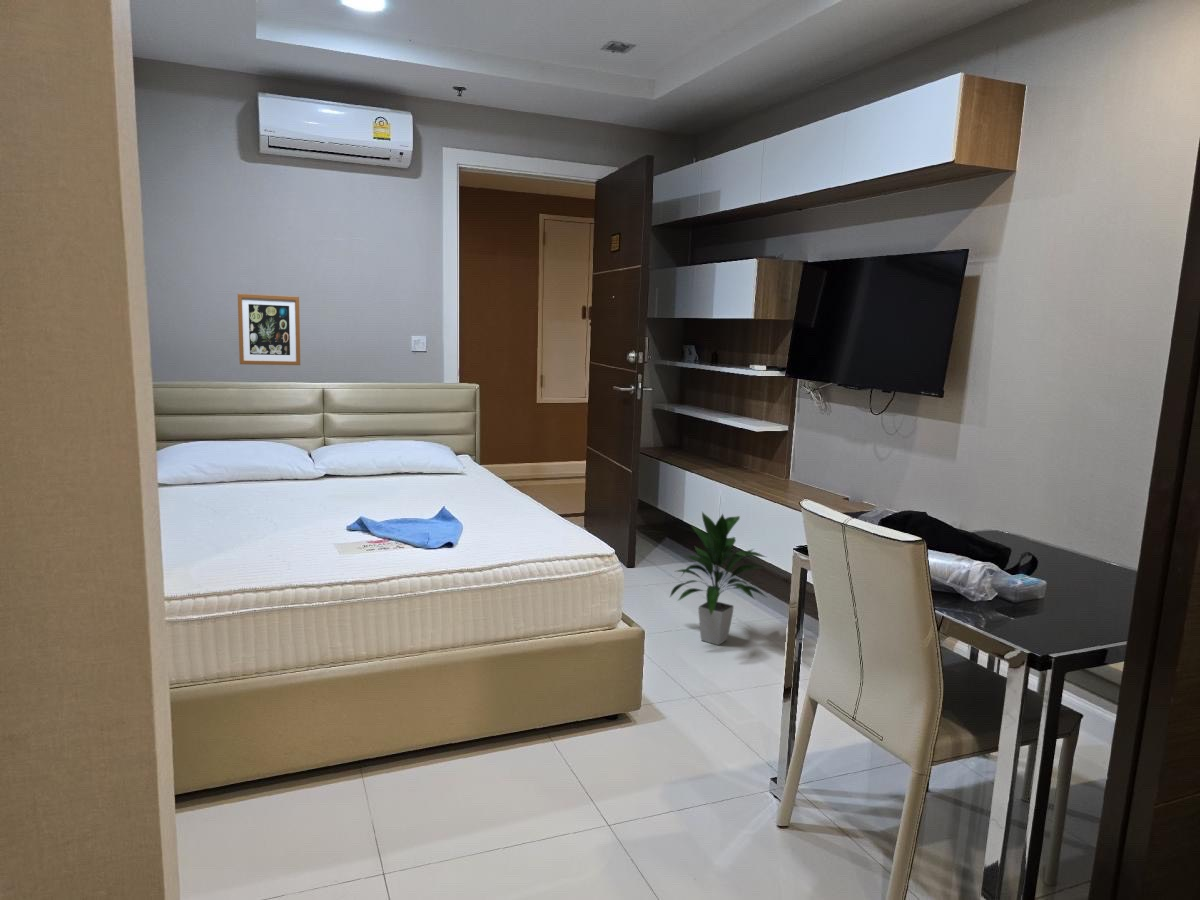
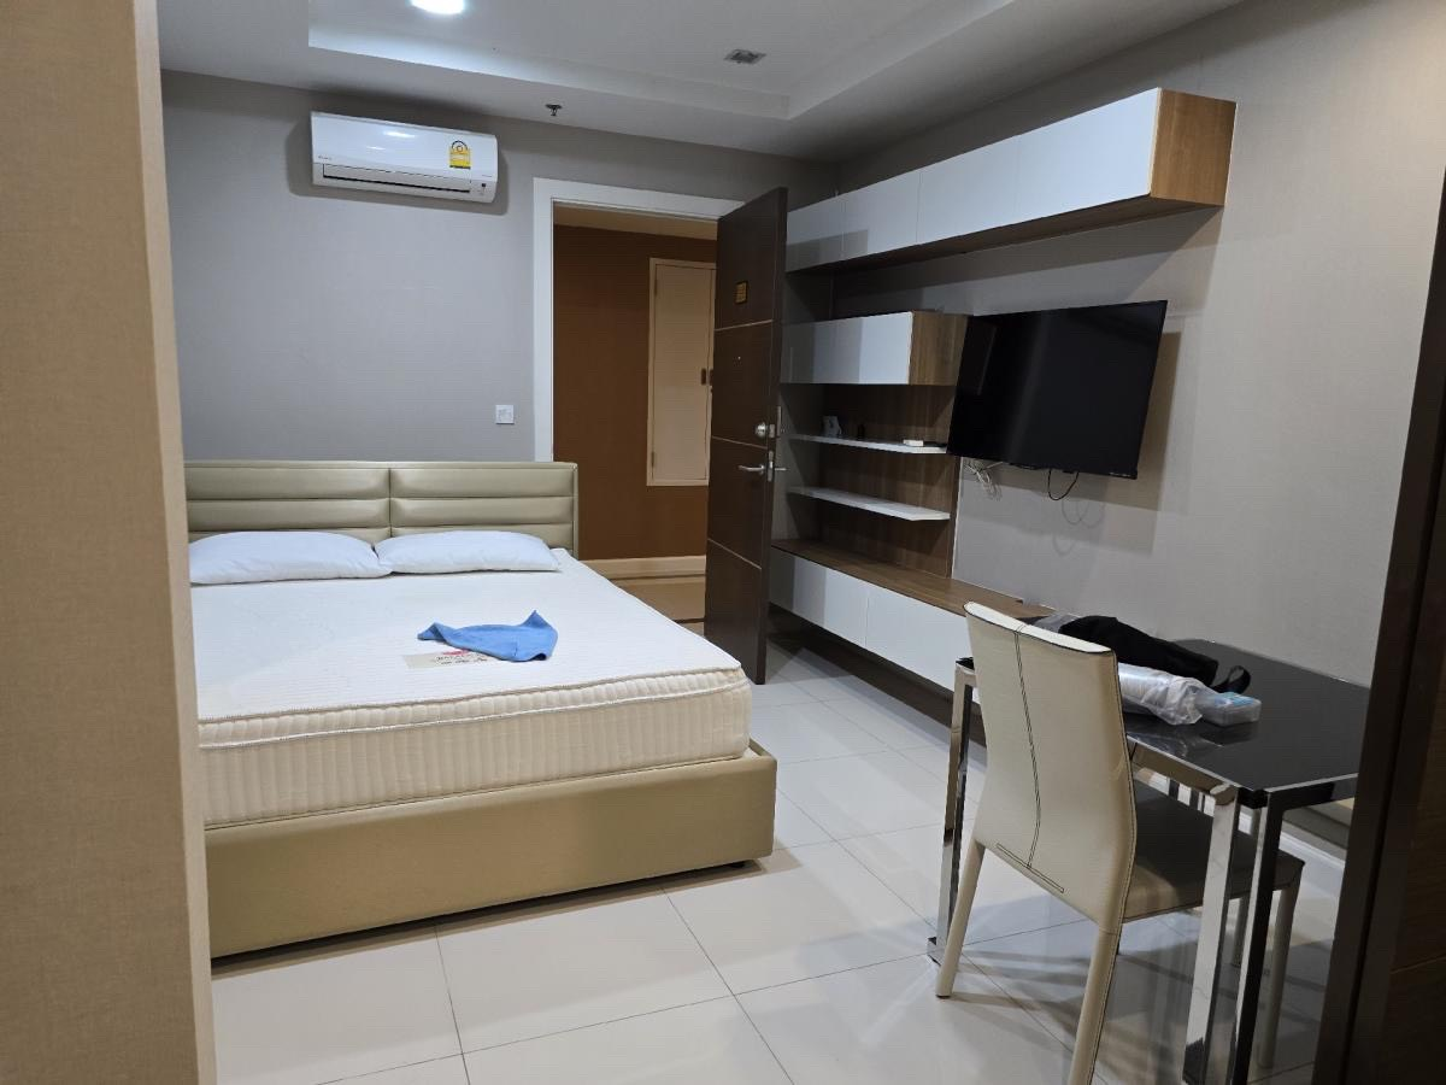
- wall art [237,293,301,366]
- indoor plant [669,511,767,646]
